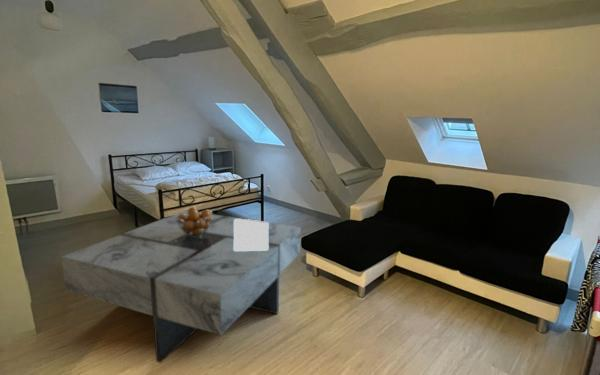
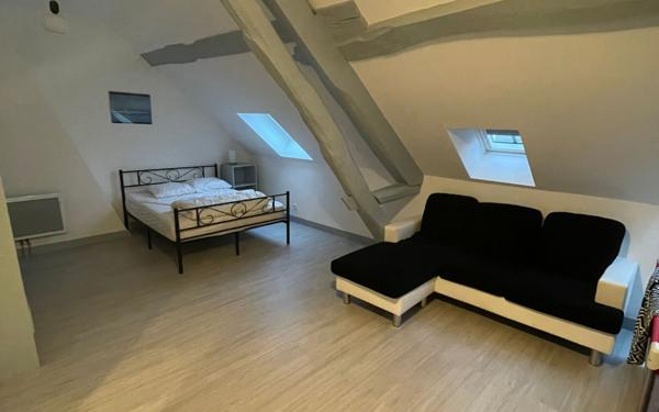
- coffee table [60,210,302,364]
- fruit basket [176,206,214,237]
